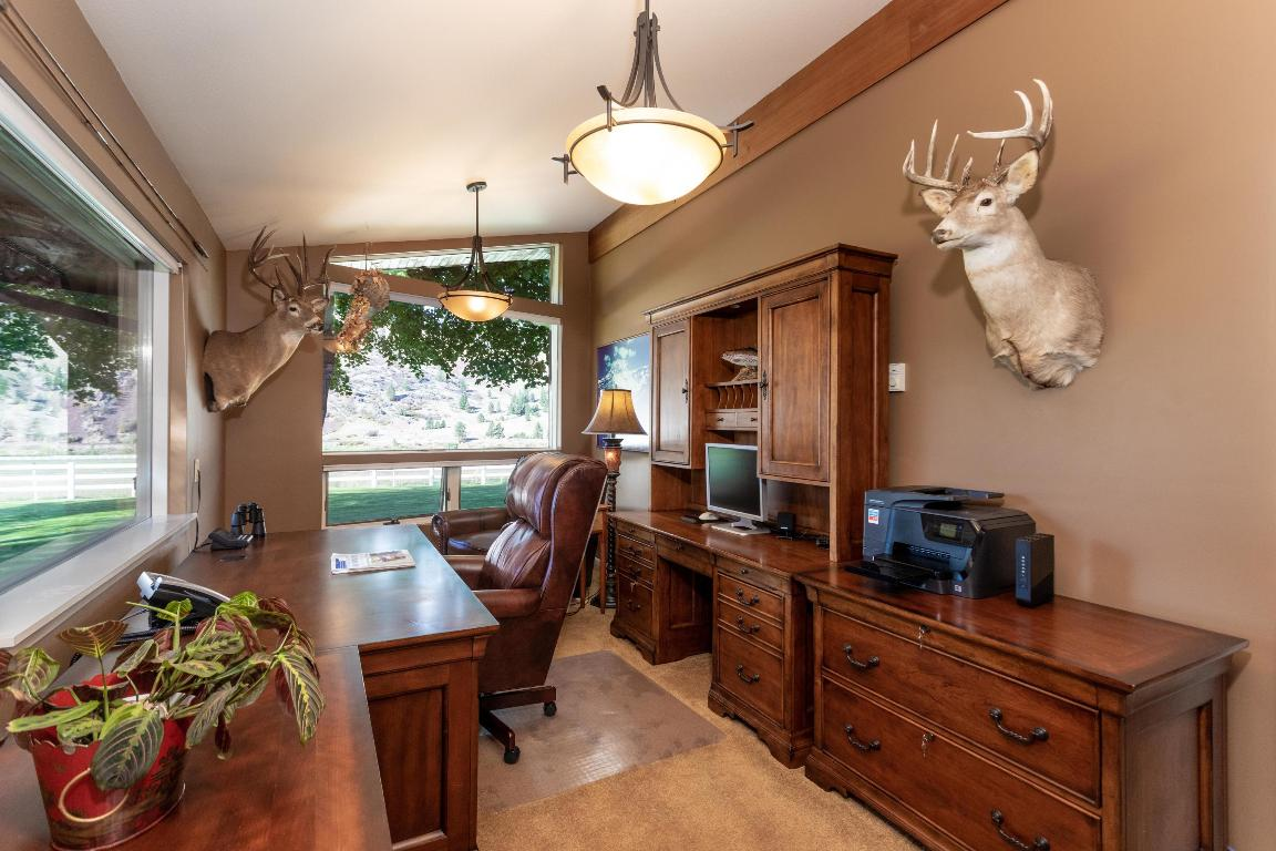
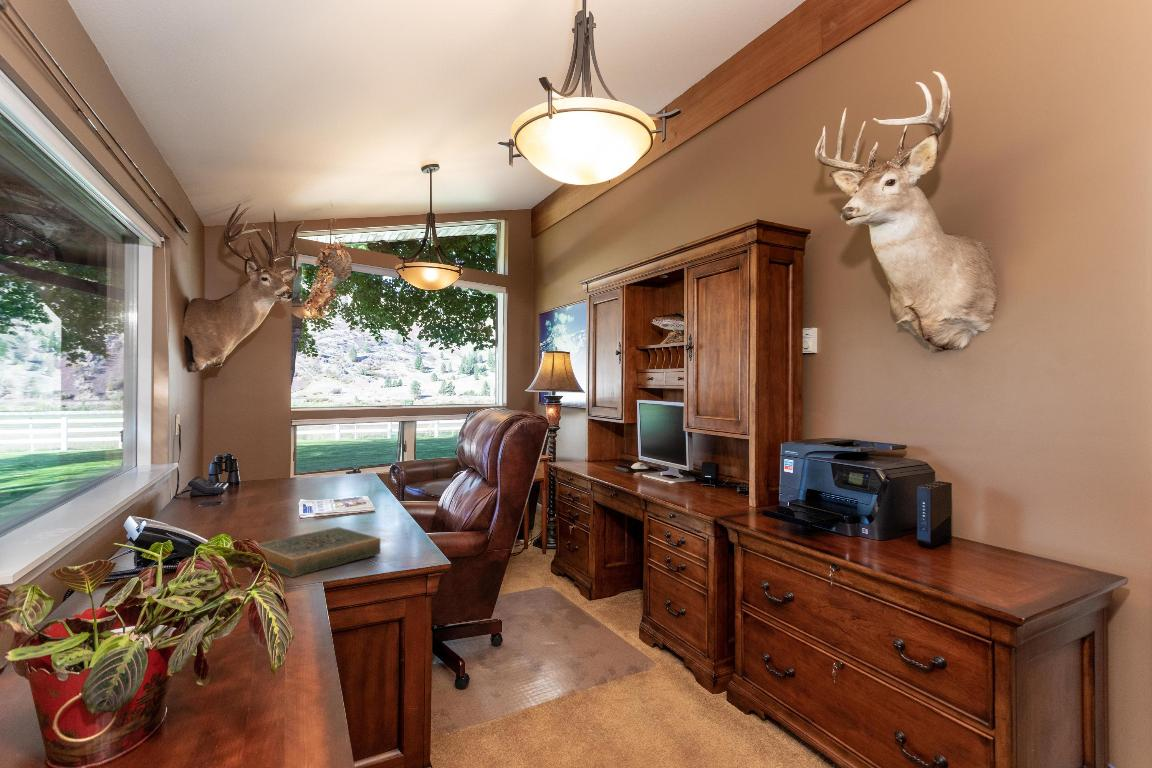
+ hardback book [257,526,381,578]
